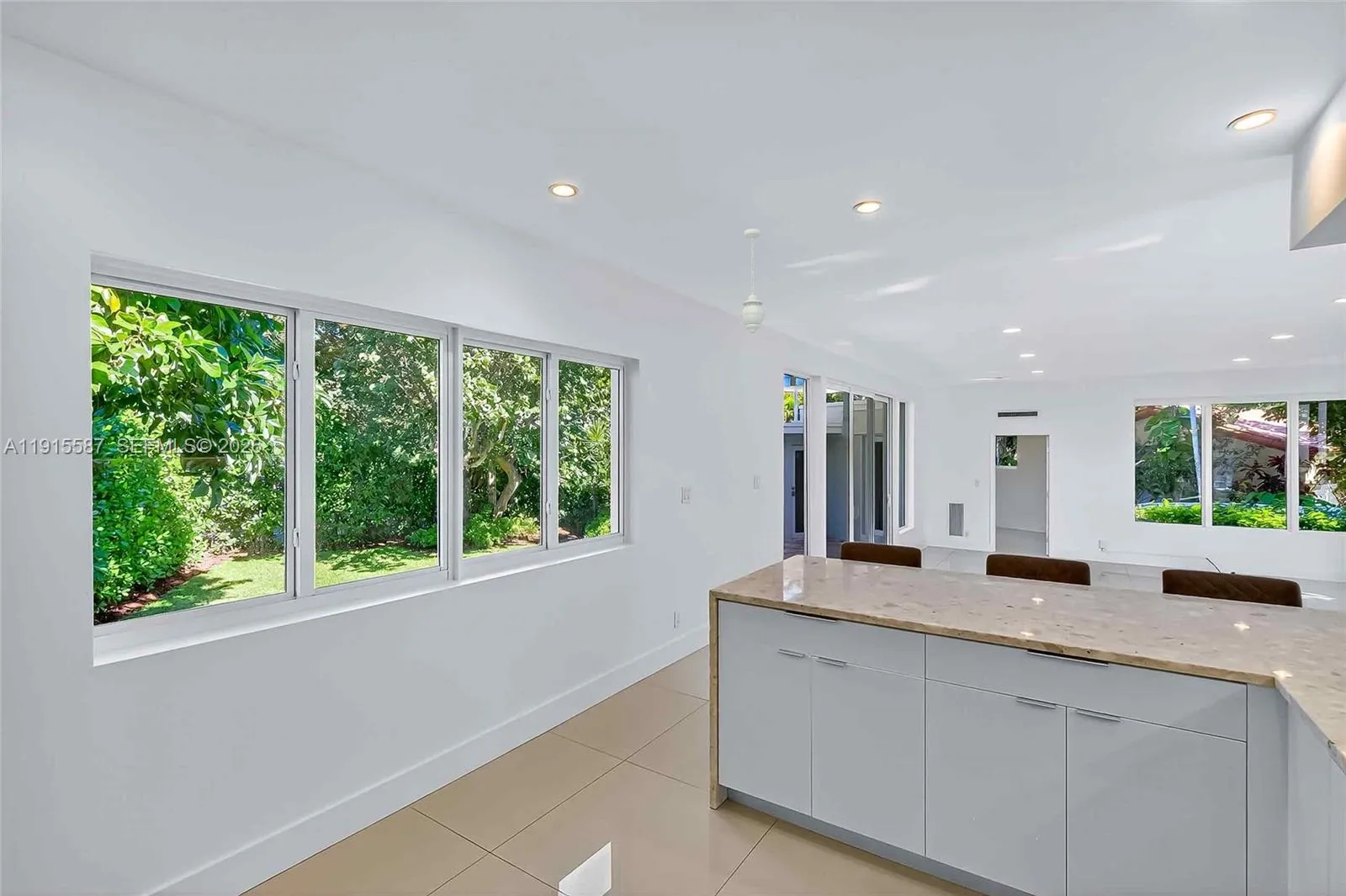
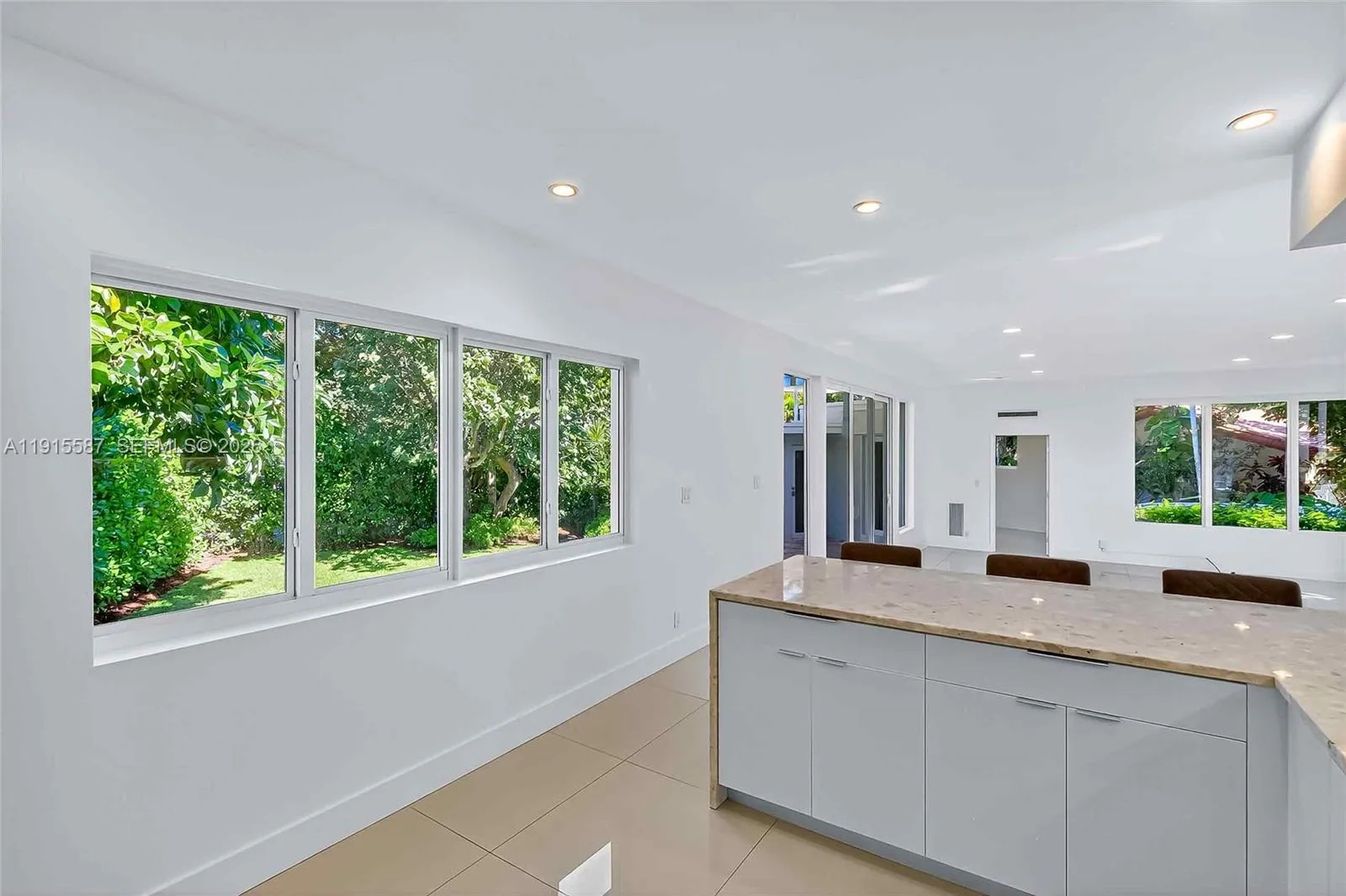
- pendant light [739,228,767,337]
